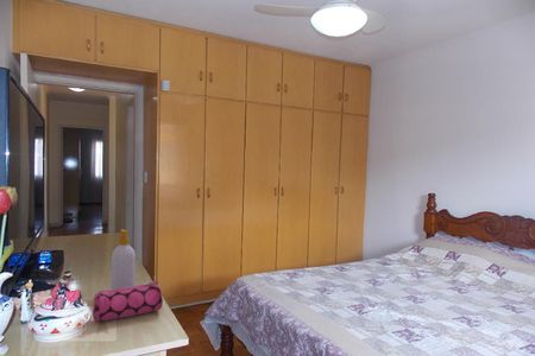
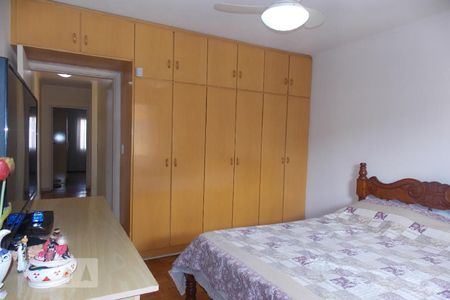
- soap bottle [111,228,137,291]
- pencil case [92,279,164,323]
